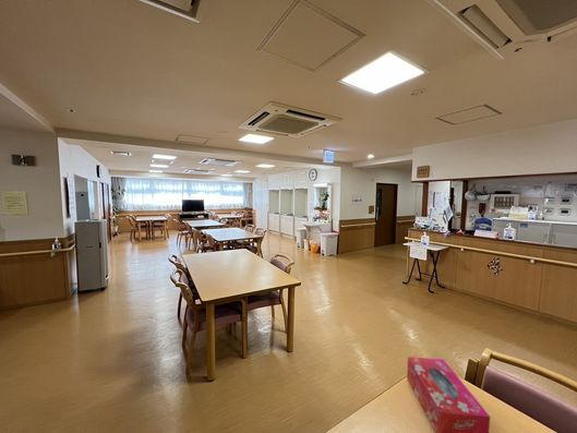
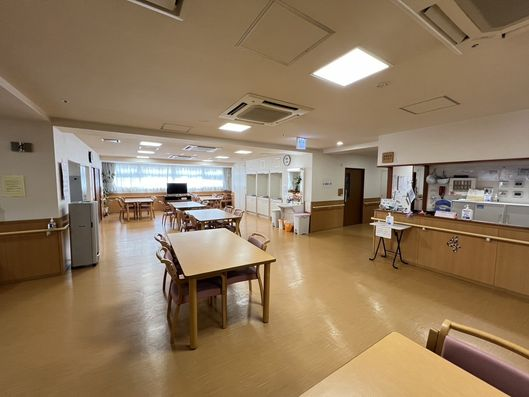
- tissue box [406,356,491,433]
